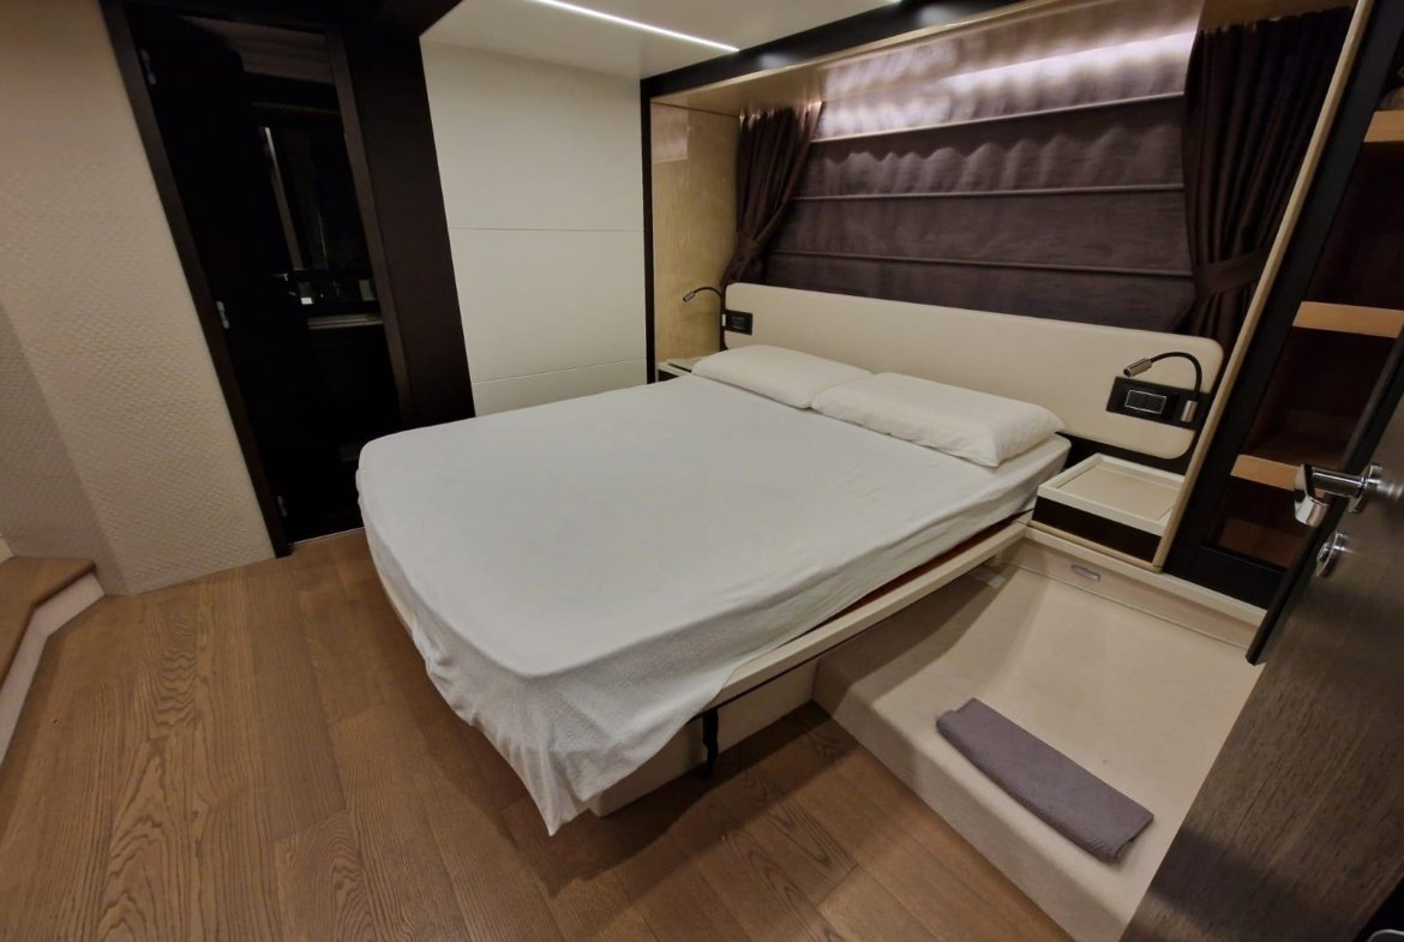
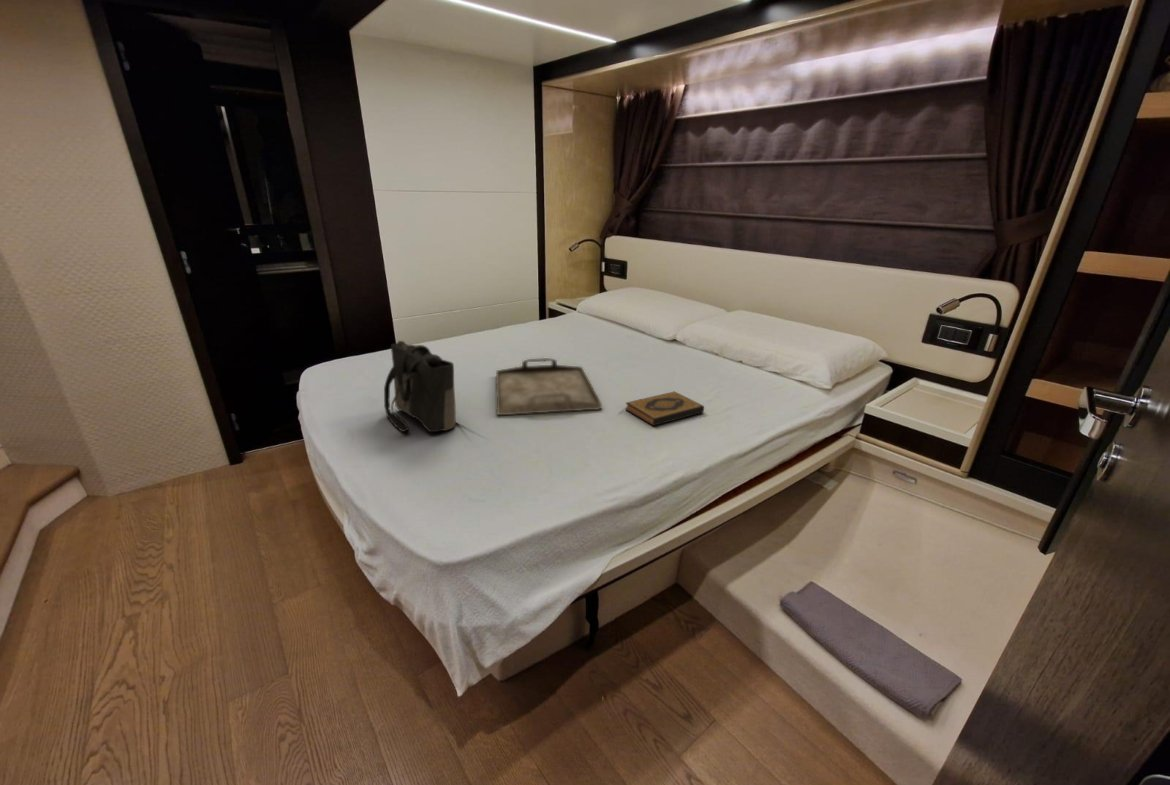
+ tote bag [383,340,457,433]
+ serving tray [495,357,603,416]
+ hardback book [624,391,705,427]
